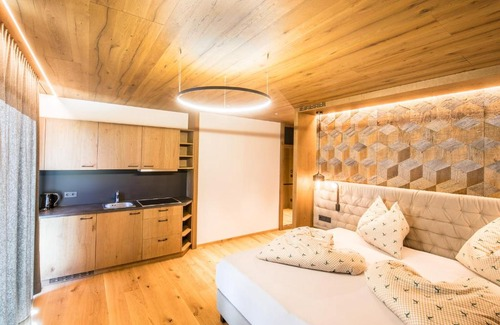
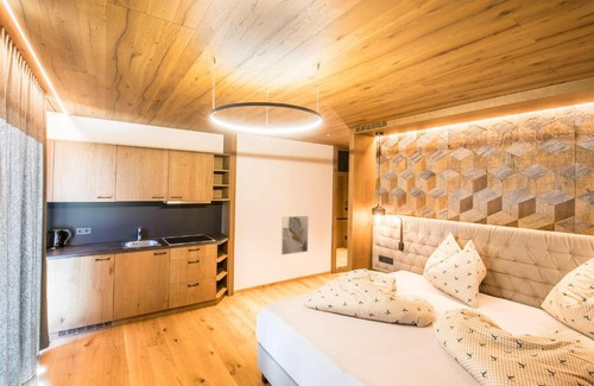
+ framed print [280,215,310,257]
